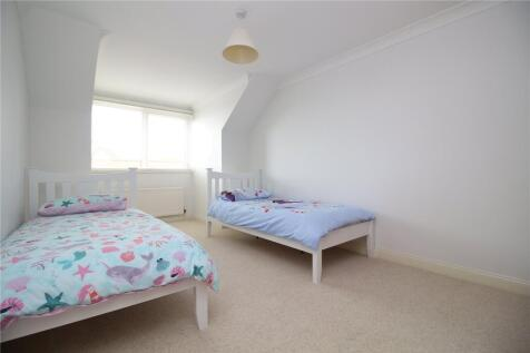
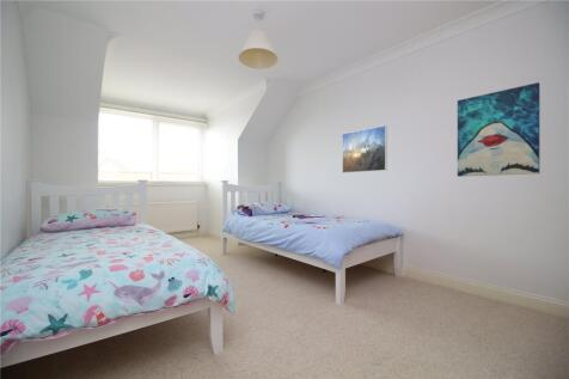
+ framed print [341,124,388,175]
+ wall art [457,81,540,178]
